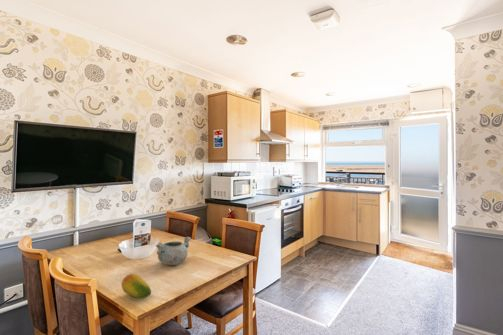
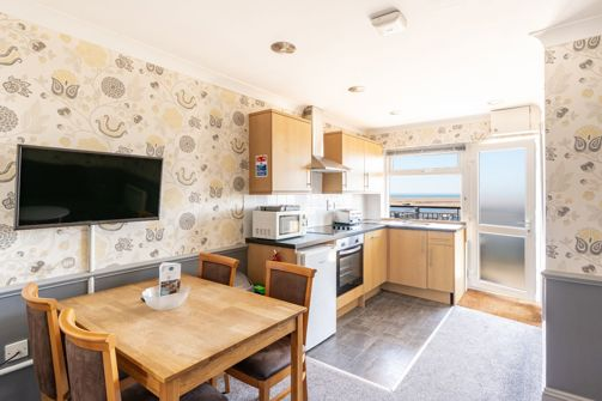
- fruit [121,273,152,299]
- decorative bowl [155,236,192,266]
